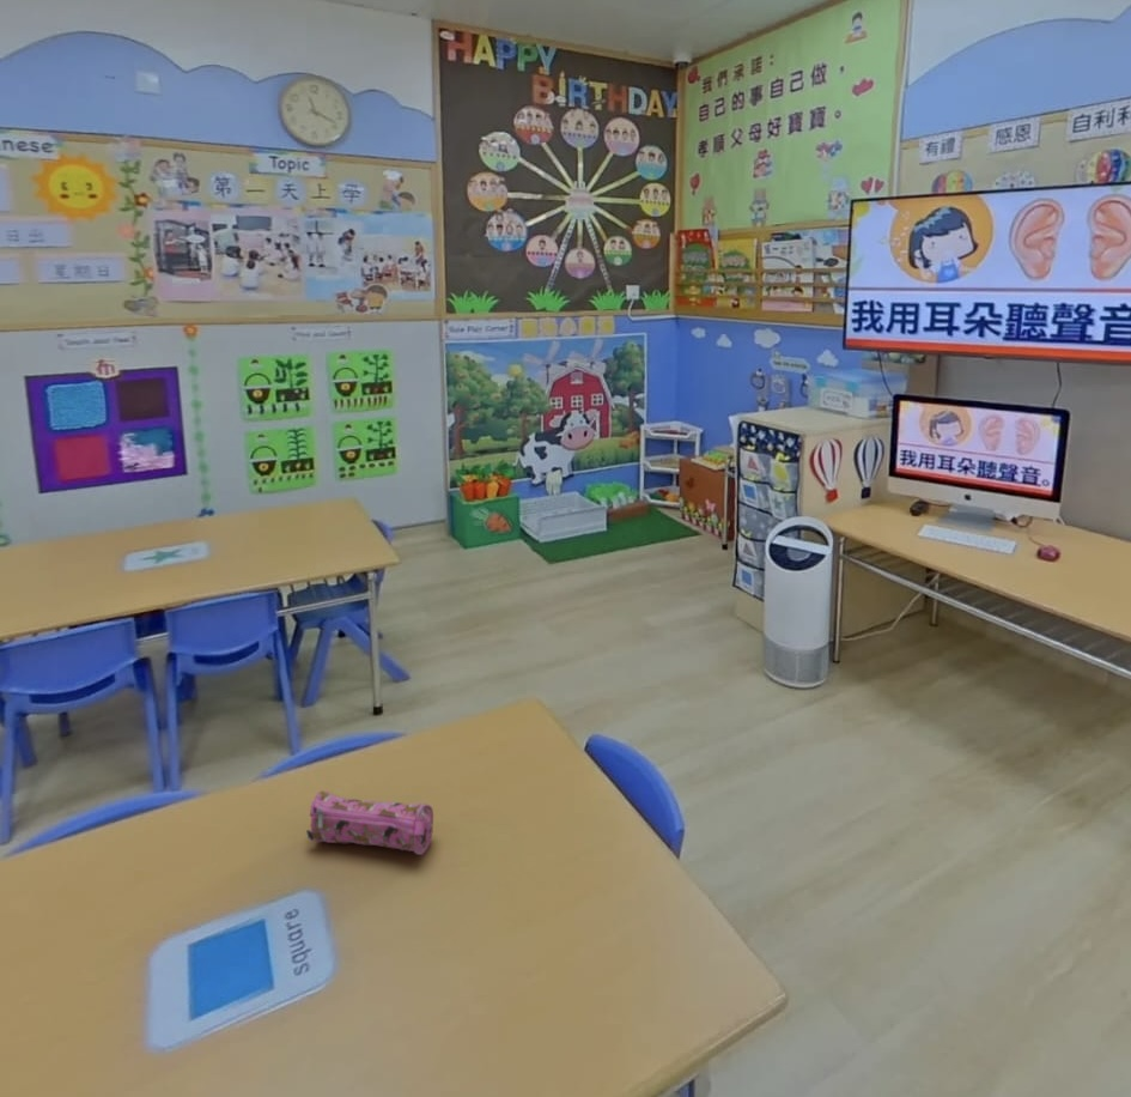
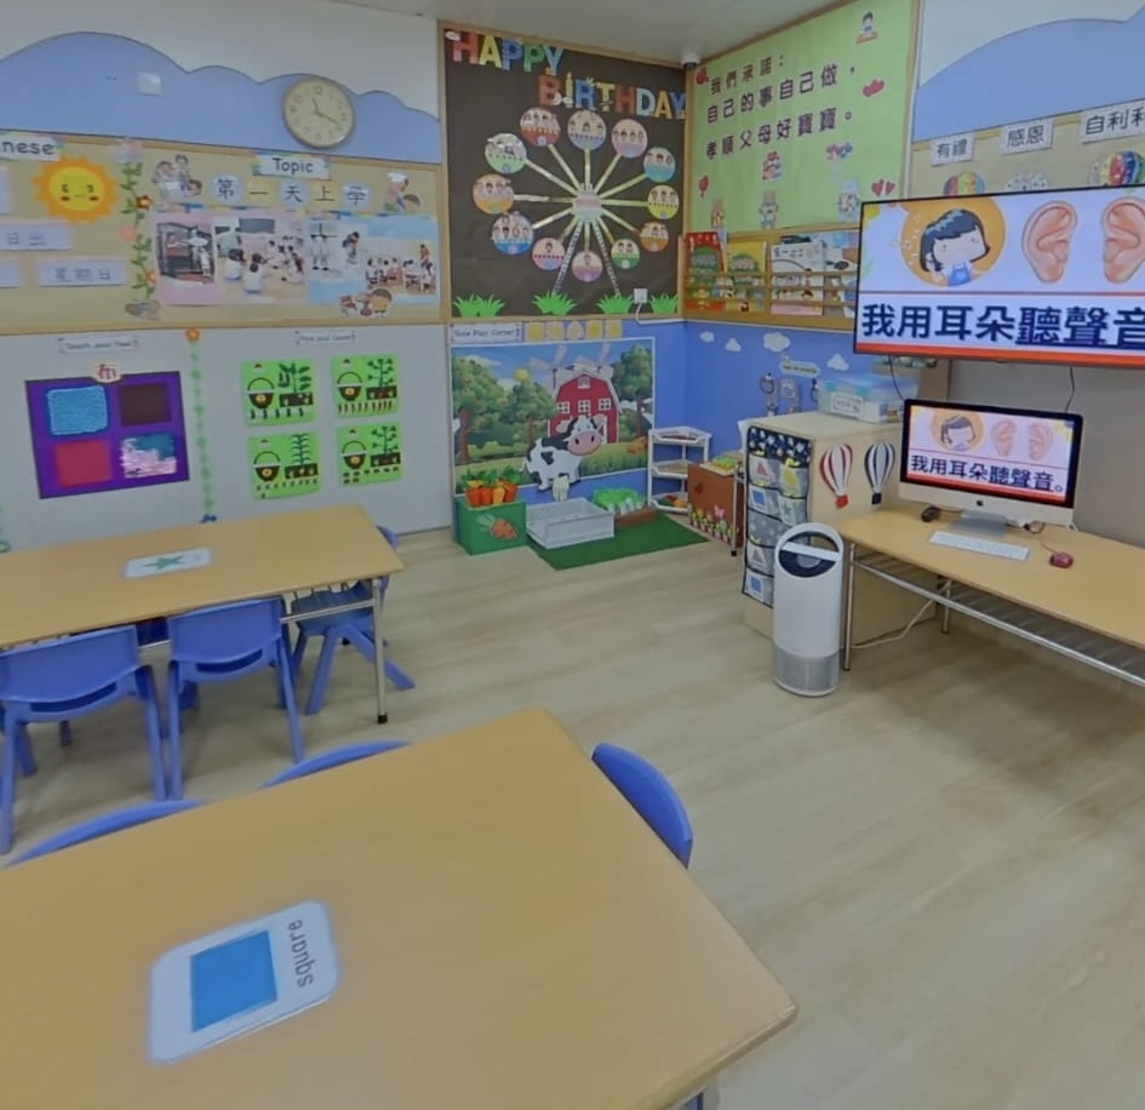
- pencil case [305,789,434,856]
